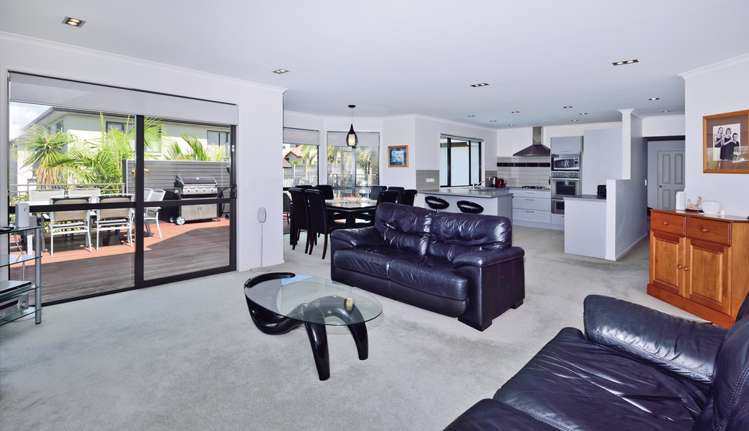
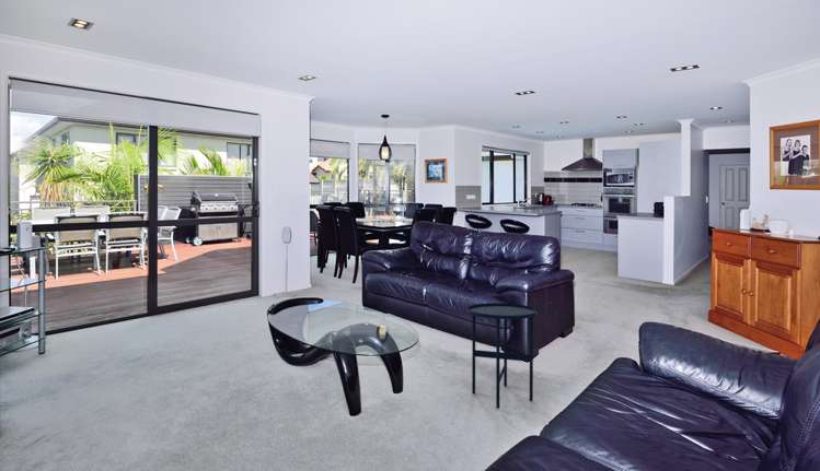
+ side table [466,302,539,410]
